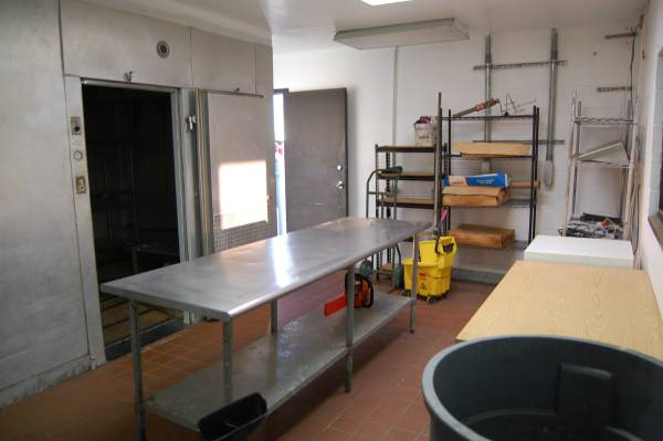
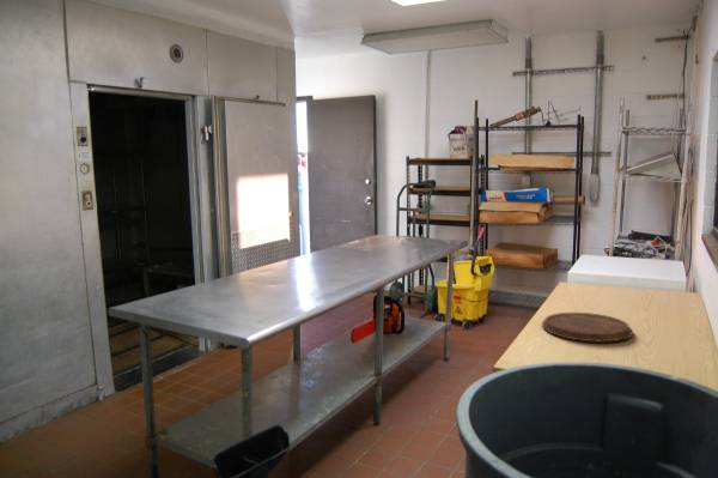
+ cutting board [541,311,634,344]
